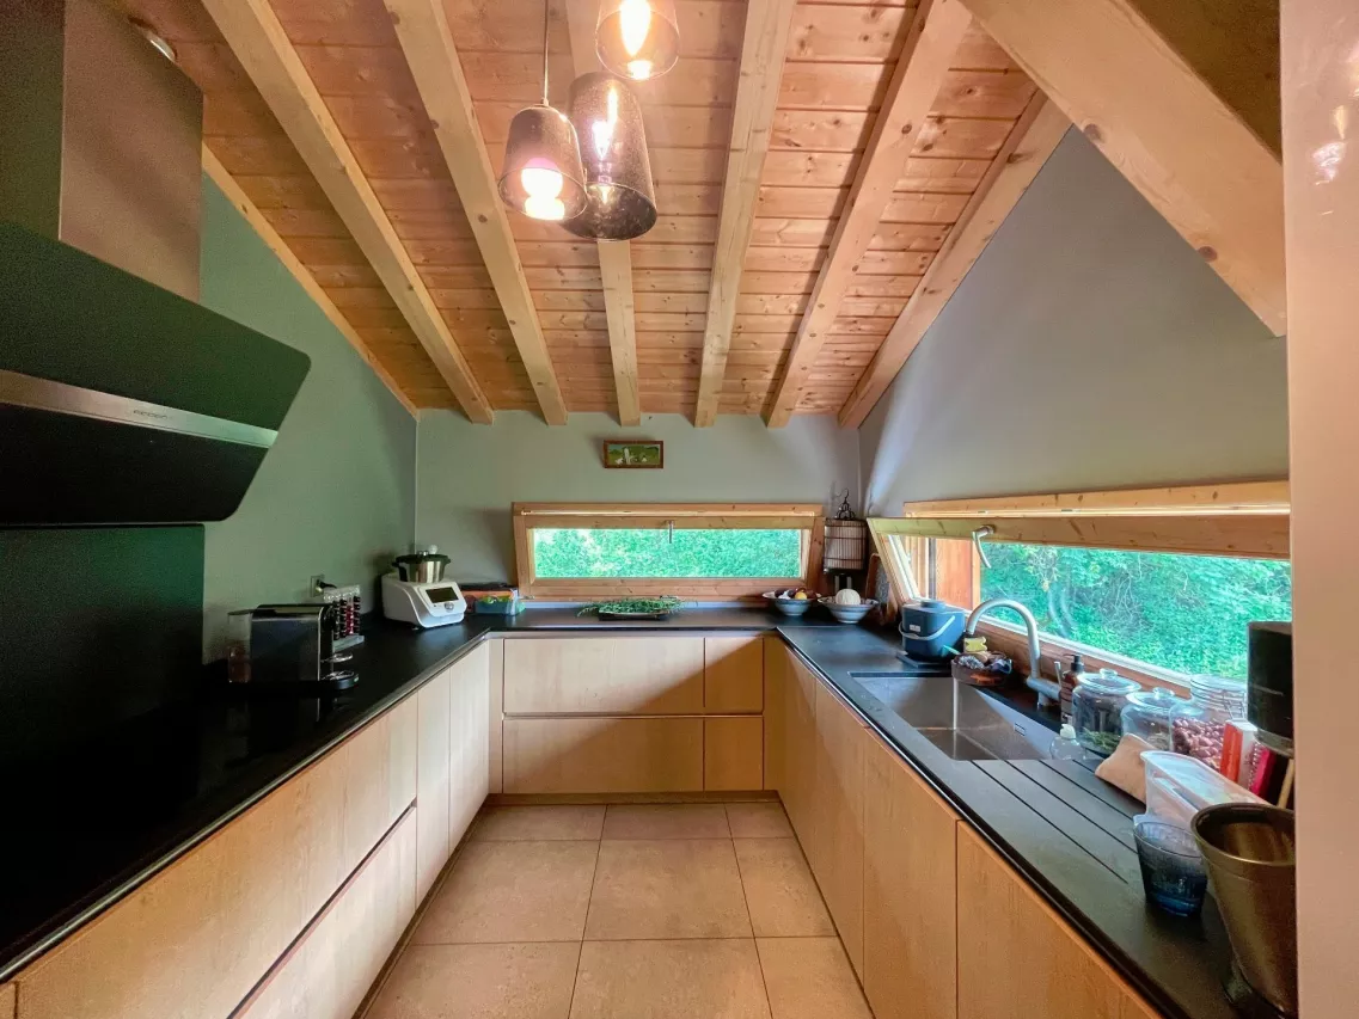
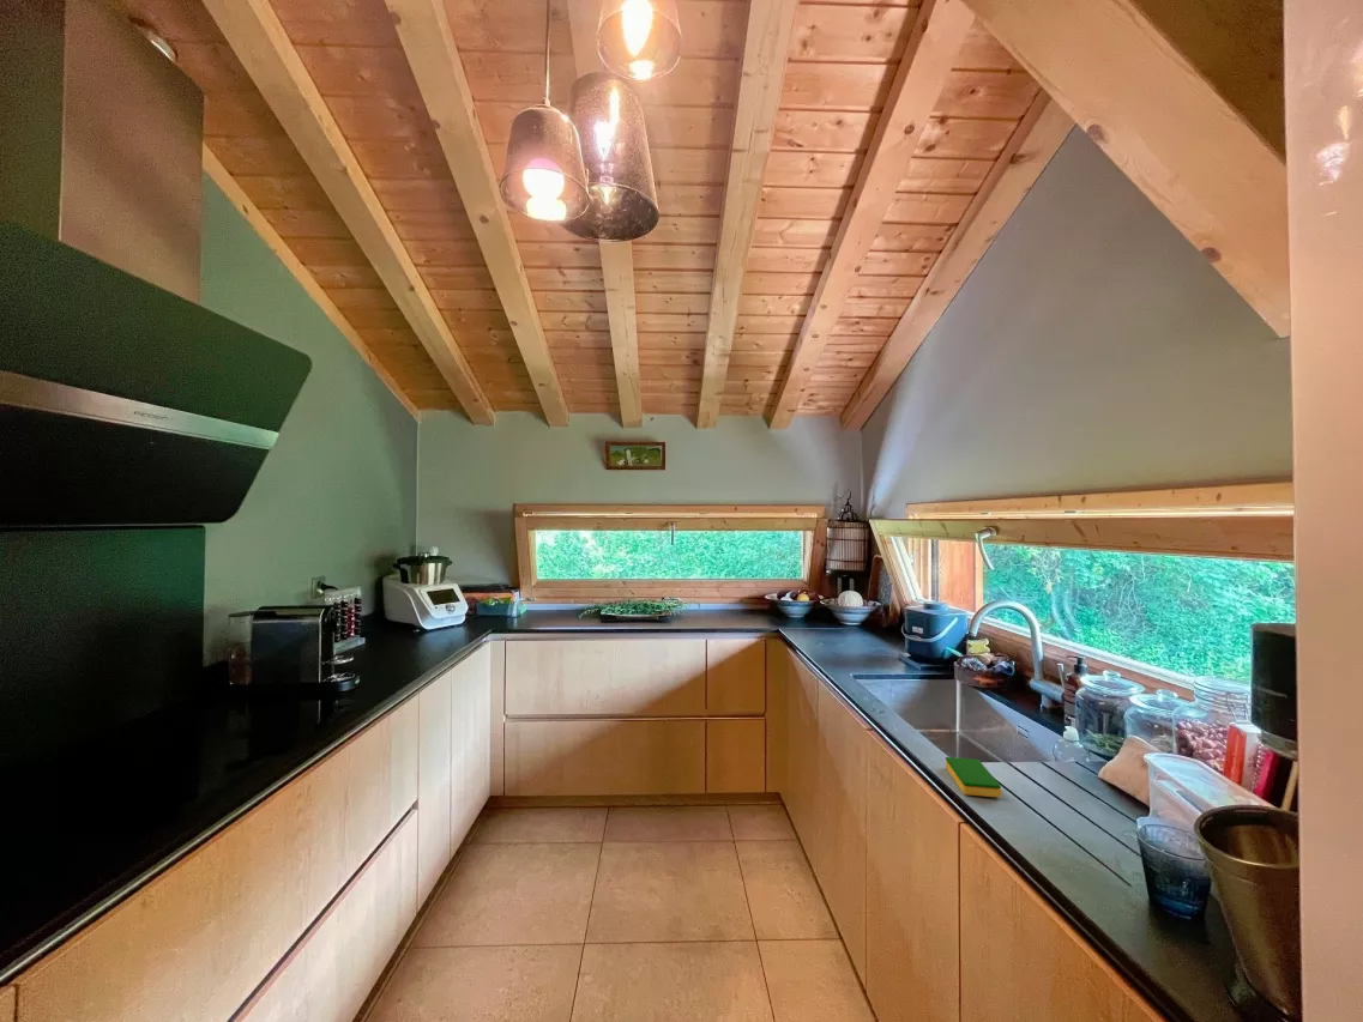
+ dish sponge [945,756,1002,798]
